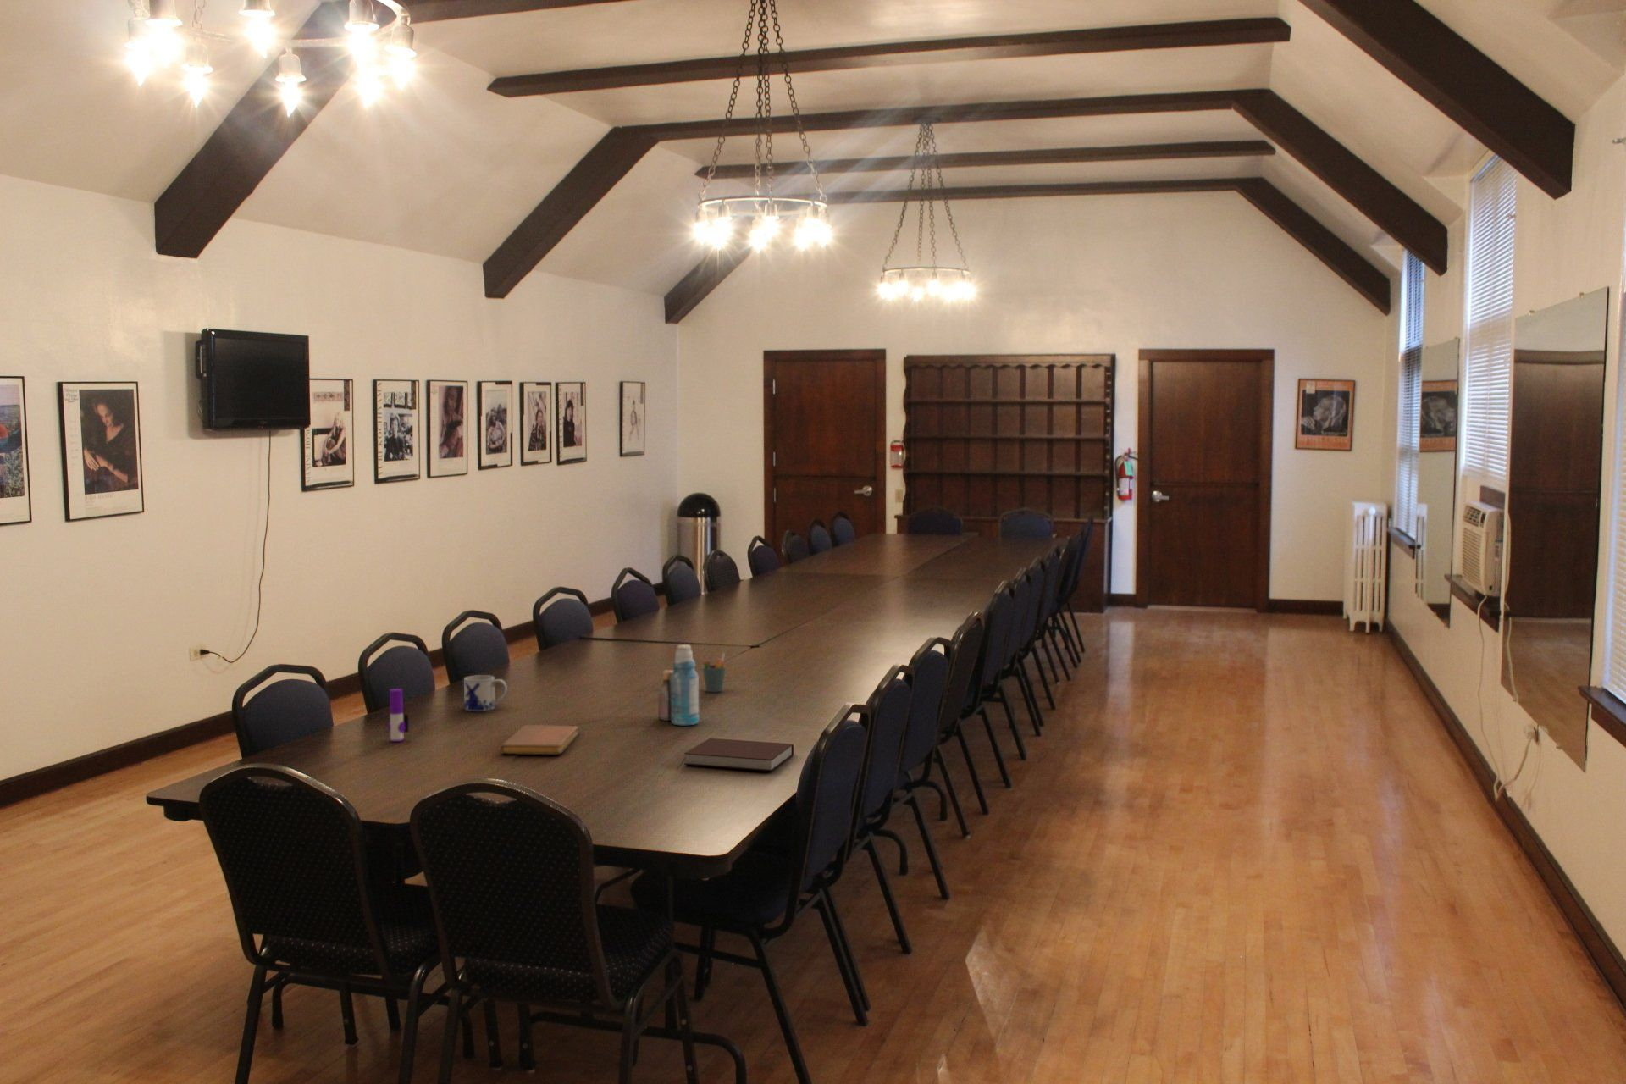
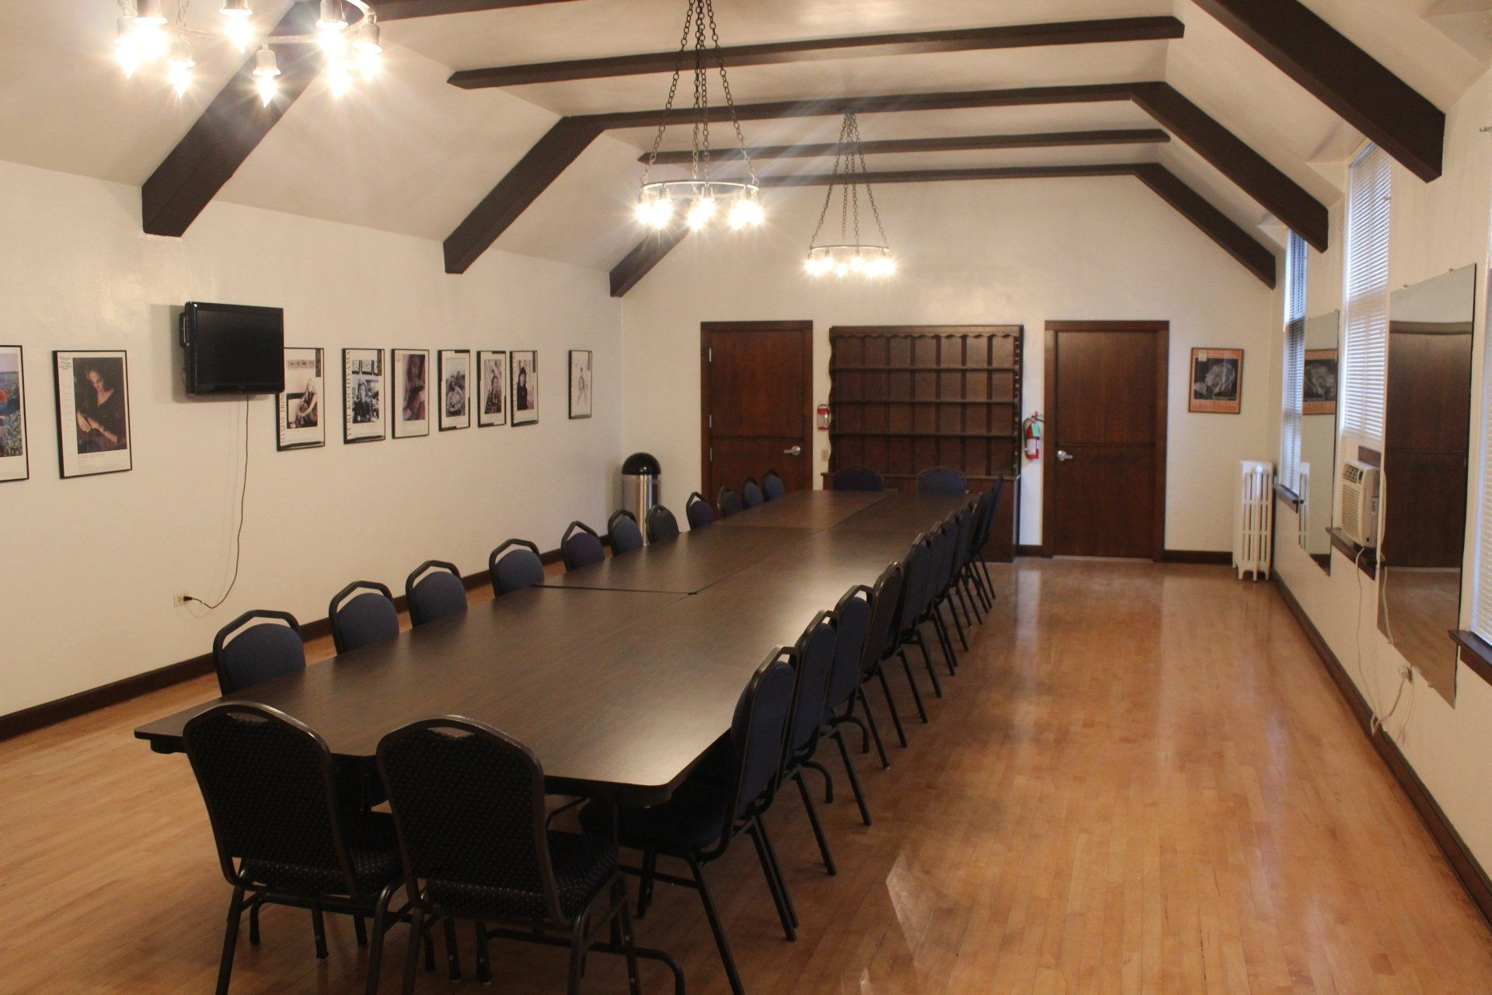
- marker [387,687,410,743]
- notebook [684,738,795,772]
- mug [463,674,508,713]
- bottle [657,644,699,726]
- pen holder [702,652,727,693]
- notebook [500,723,580,755]
